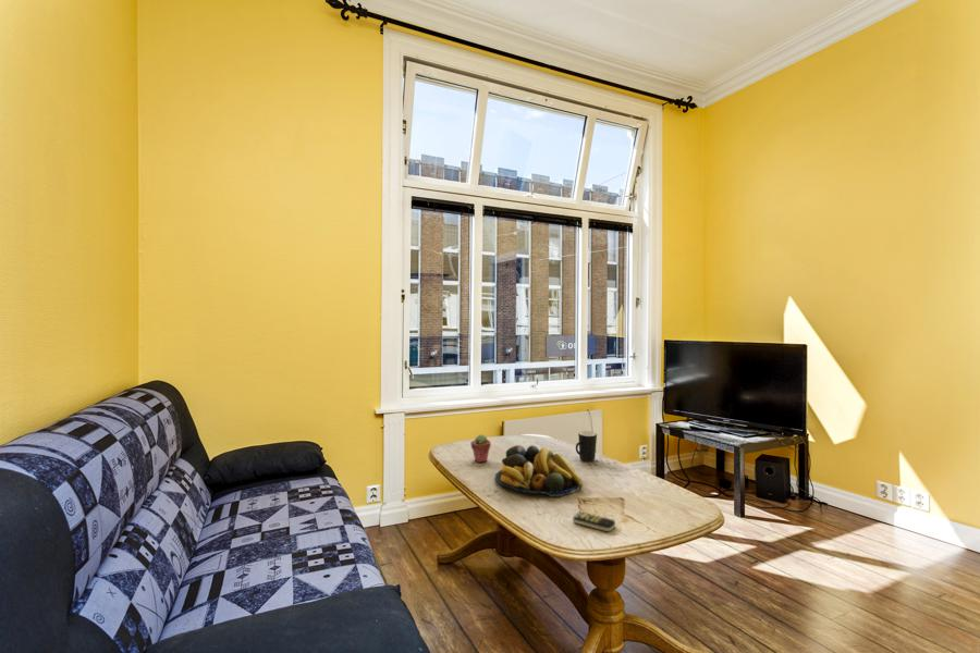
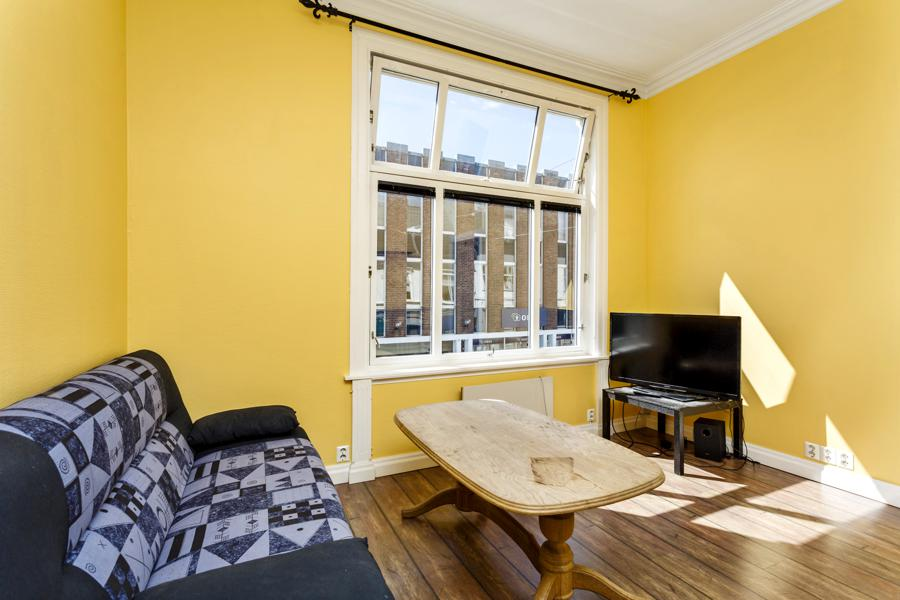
- mug [575,430,598,463]
- fruit bowl [494,444,584,497]
- potted succulent [469,433,492,464]
- remote control [572,510,616,532]
